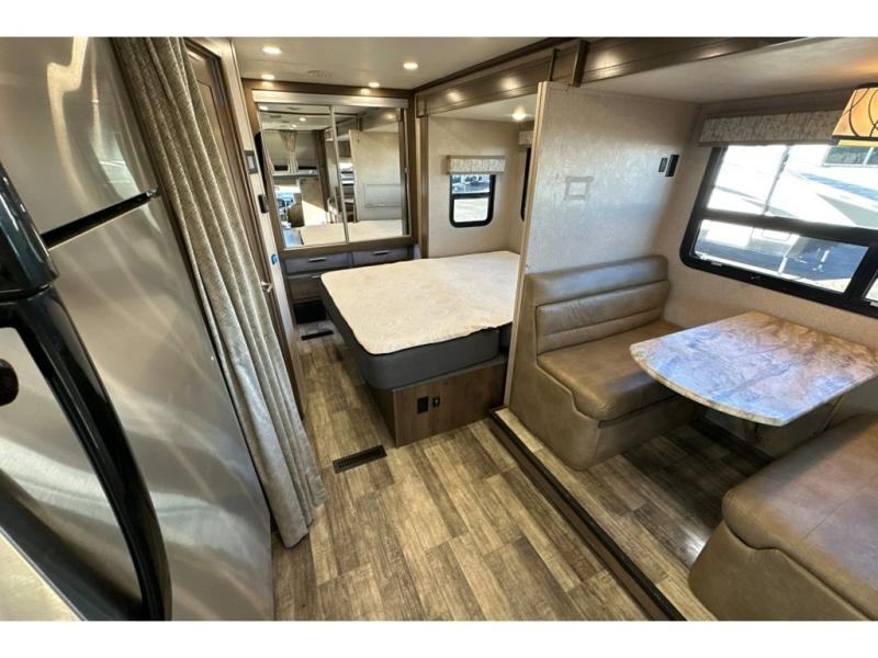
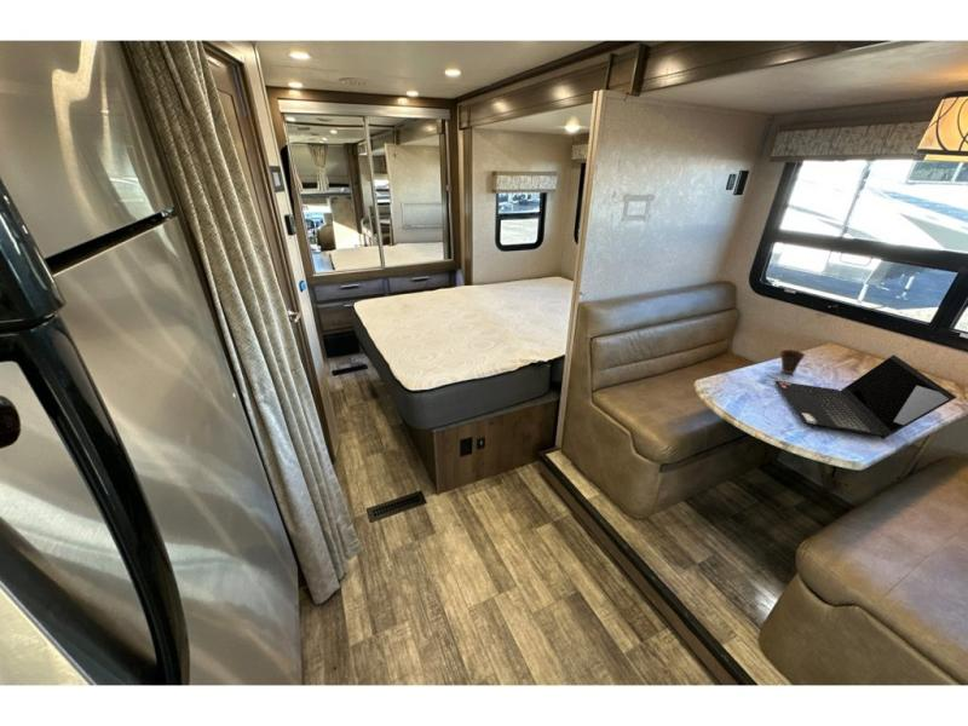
+ laptop computer [773,353,957,440]
+ cup [778,348,806,375]
